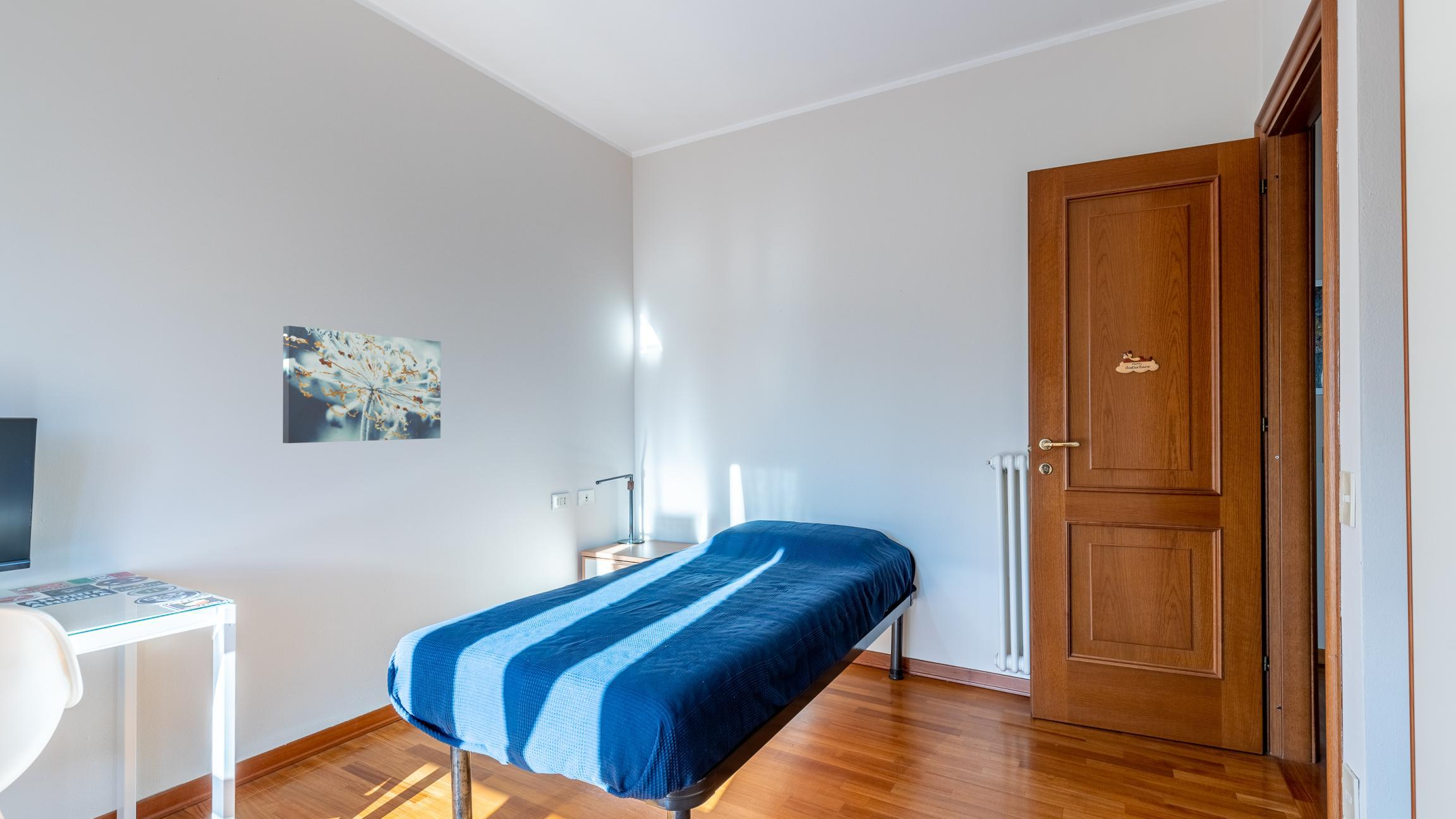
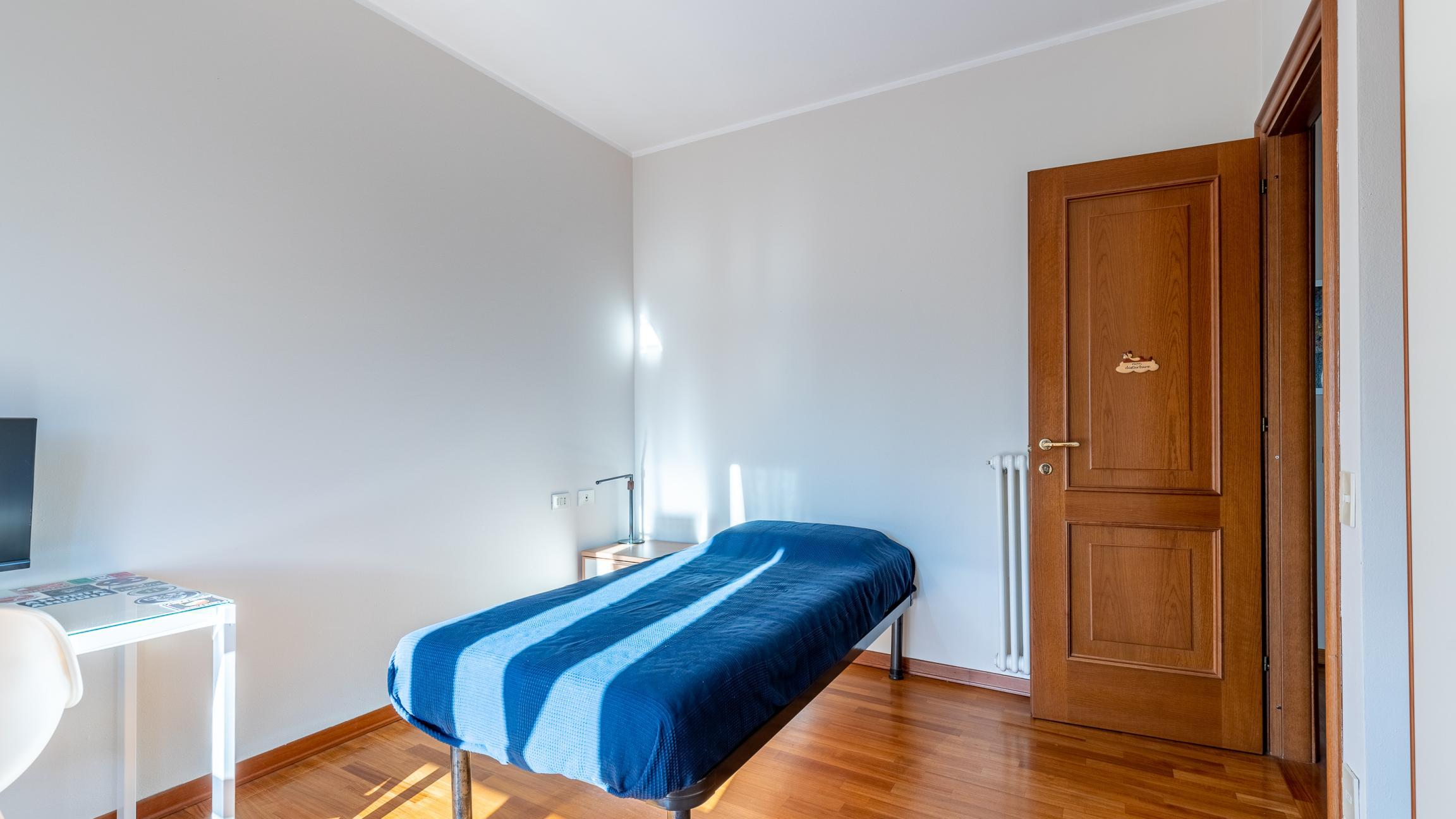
- wall art [282,325,441,444]
